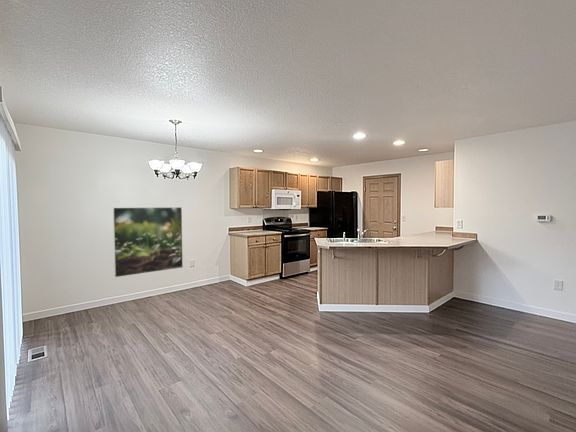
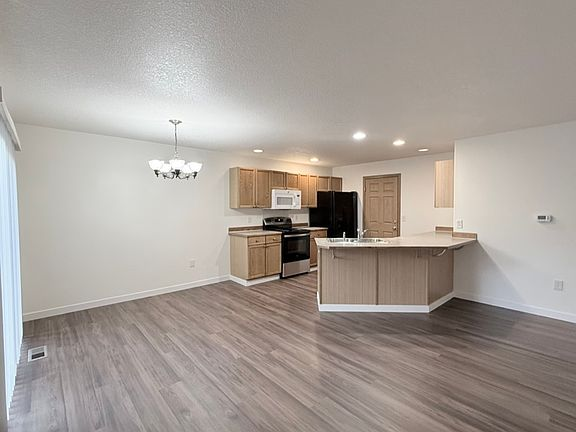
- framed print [112,206,184,278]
